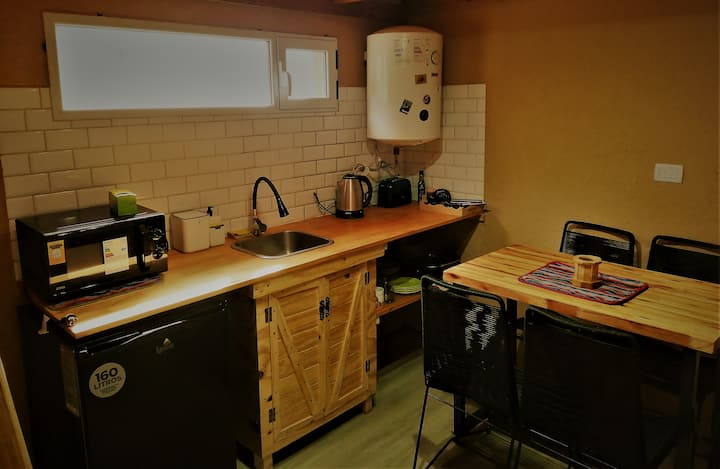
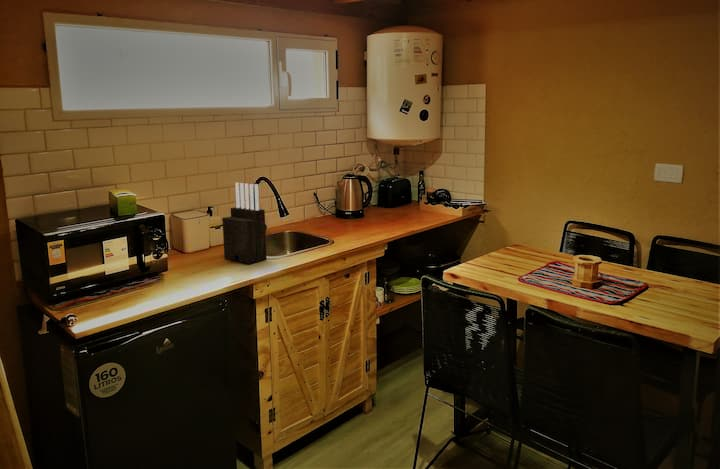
+ knife block [221,182,268,265]
